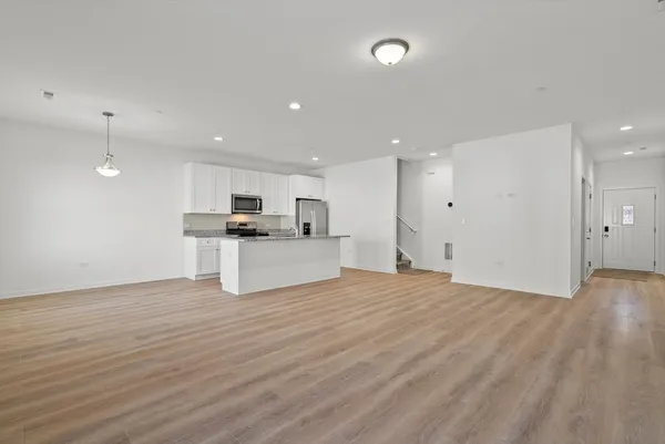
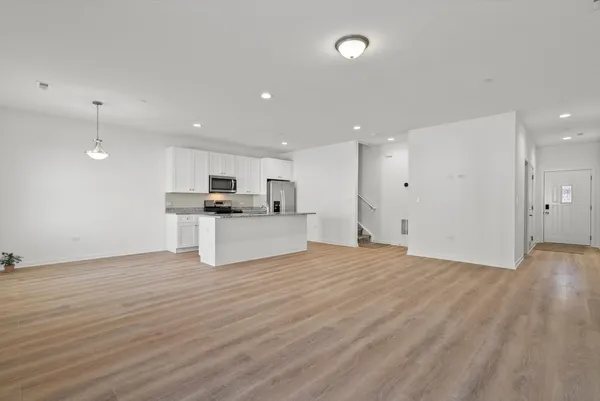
+ potted plant [0,251,25,273]
